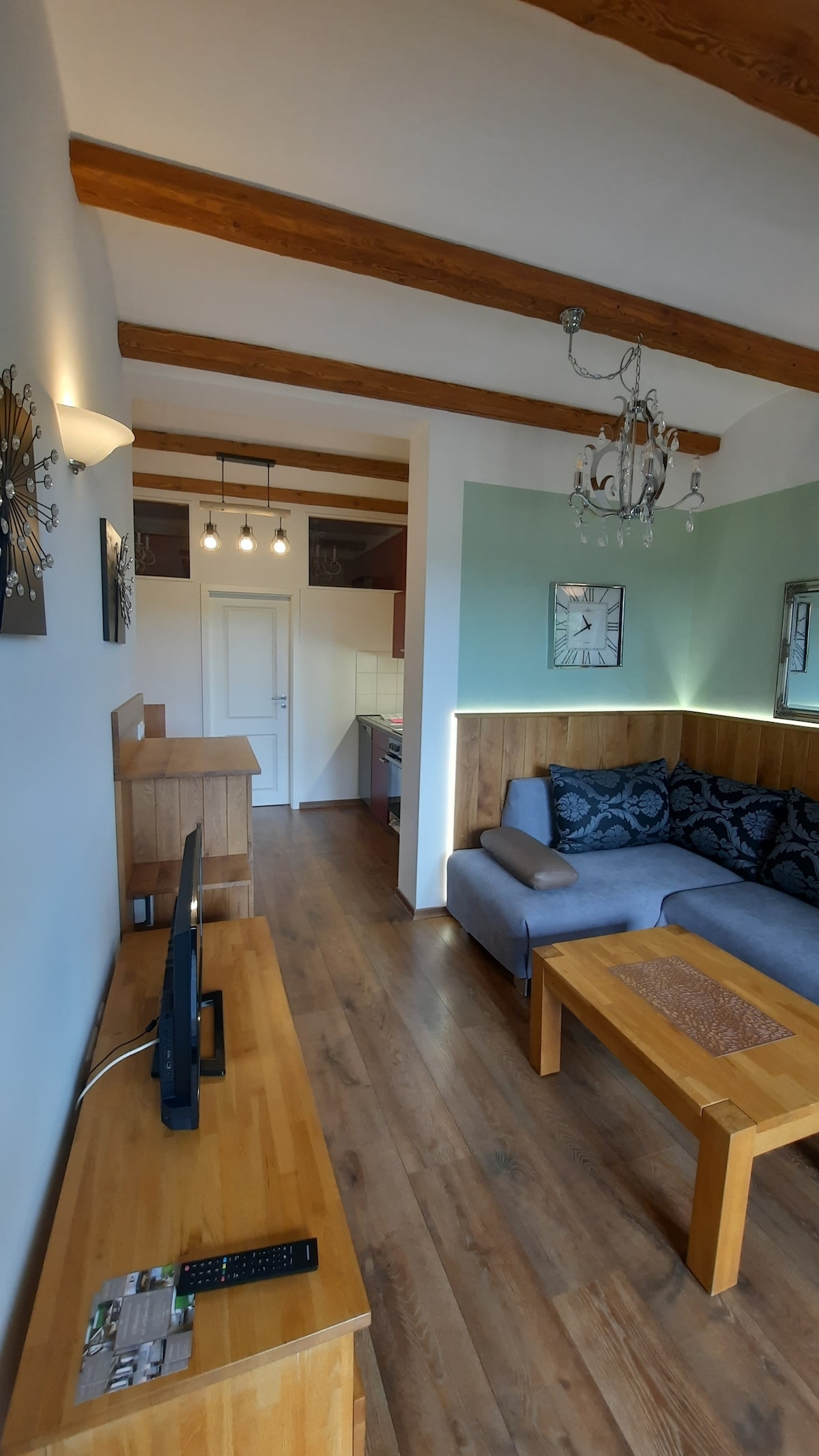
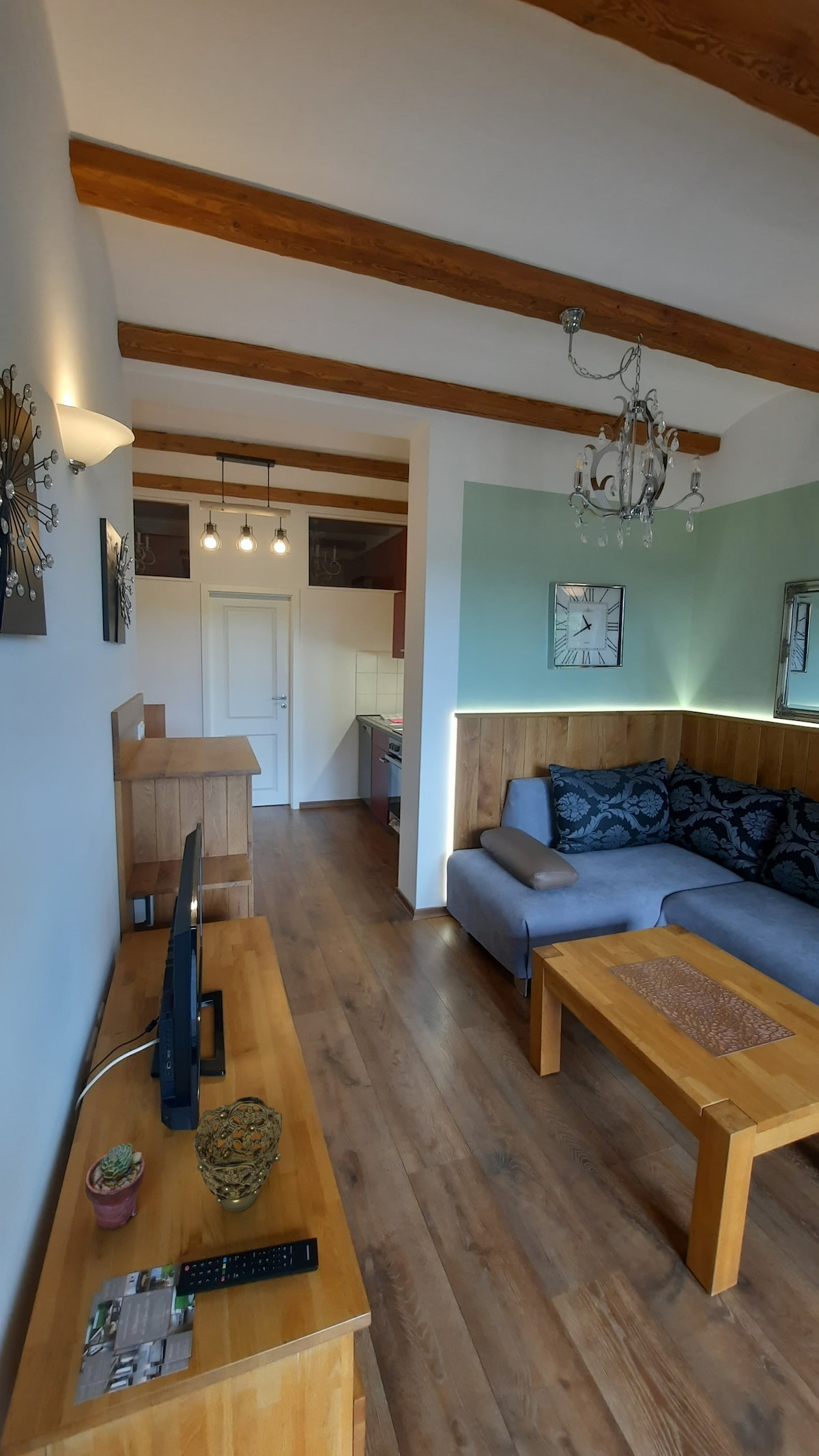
+ decorative bowl [192,1096,283,1212]
+ potted succulent [85,1143,145,1231]
